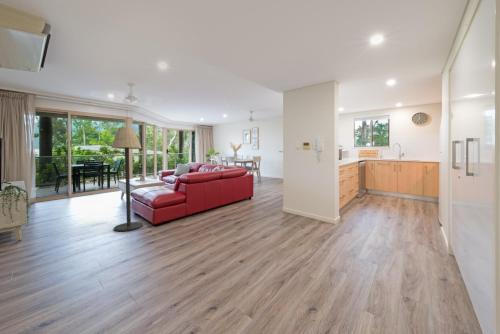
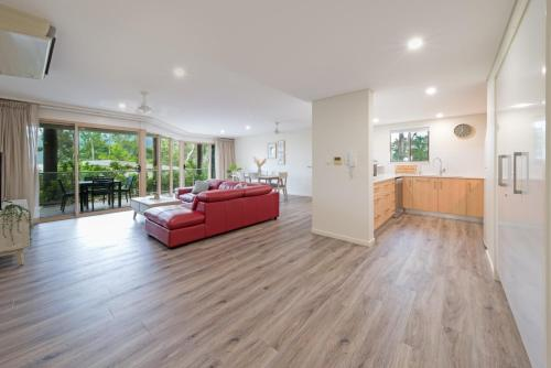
- floor lamp [110,126,144,232]
